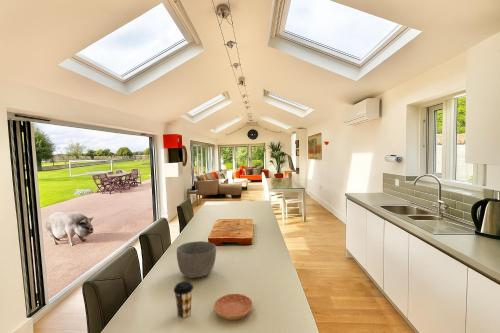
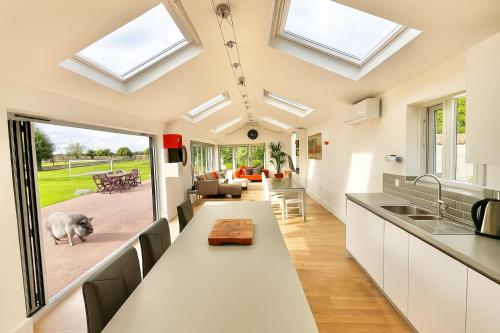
- coffee cup [173,280,194,319]
- bowl [176,240,217,279]
- saucer [213,293,254,321]
